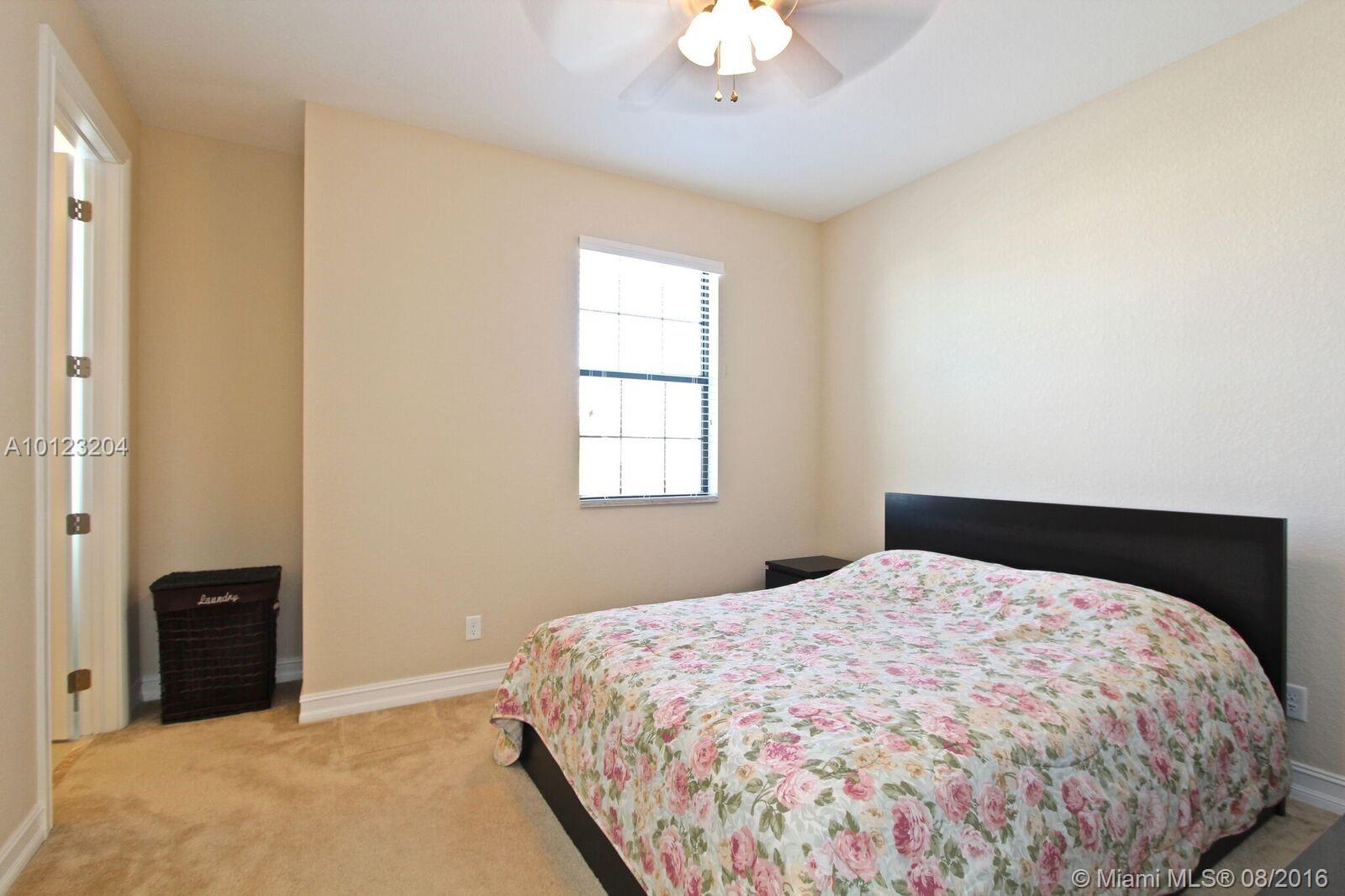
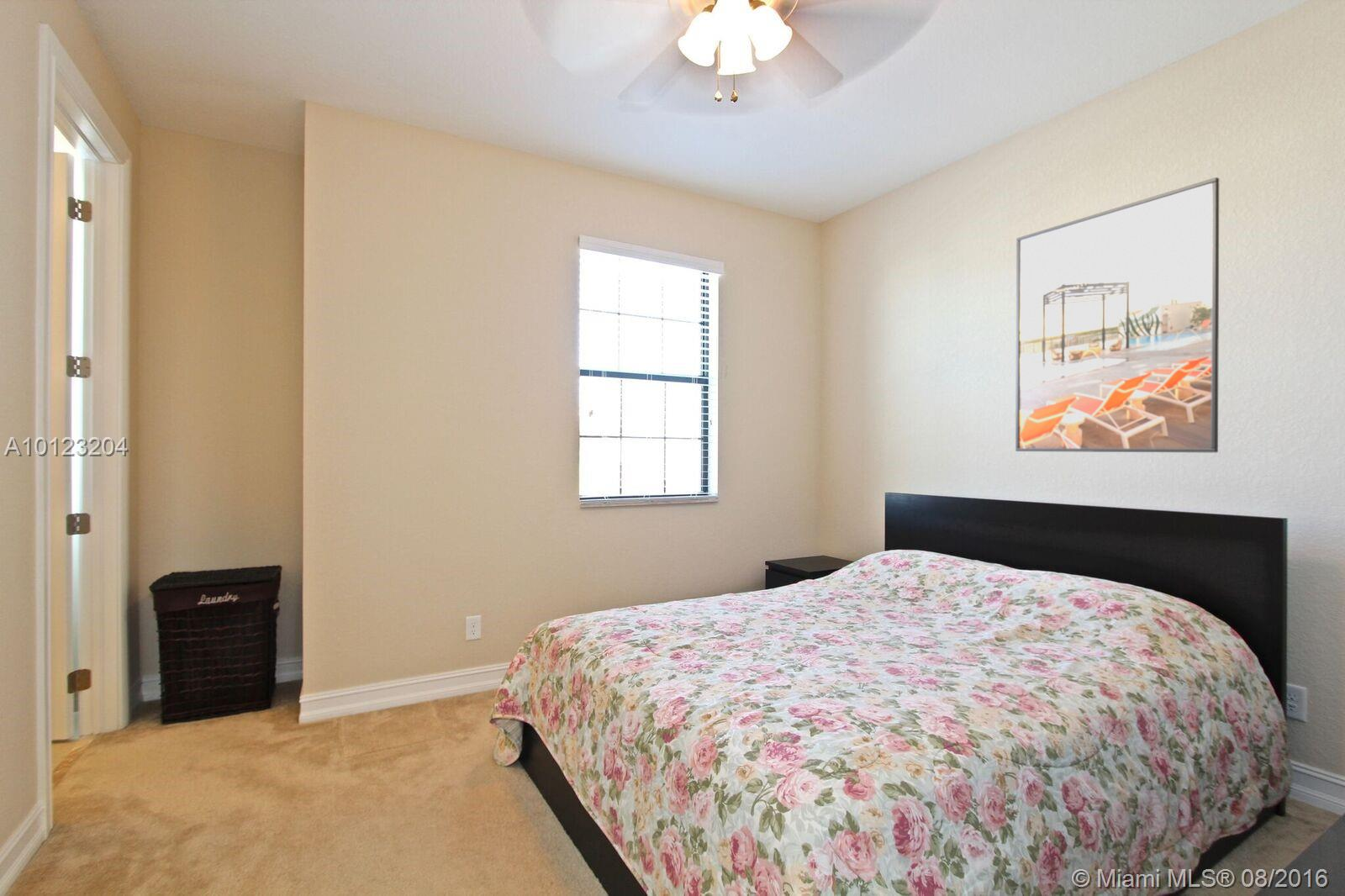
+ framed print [1015,177,1220,453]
